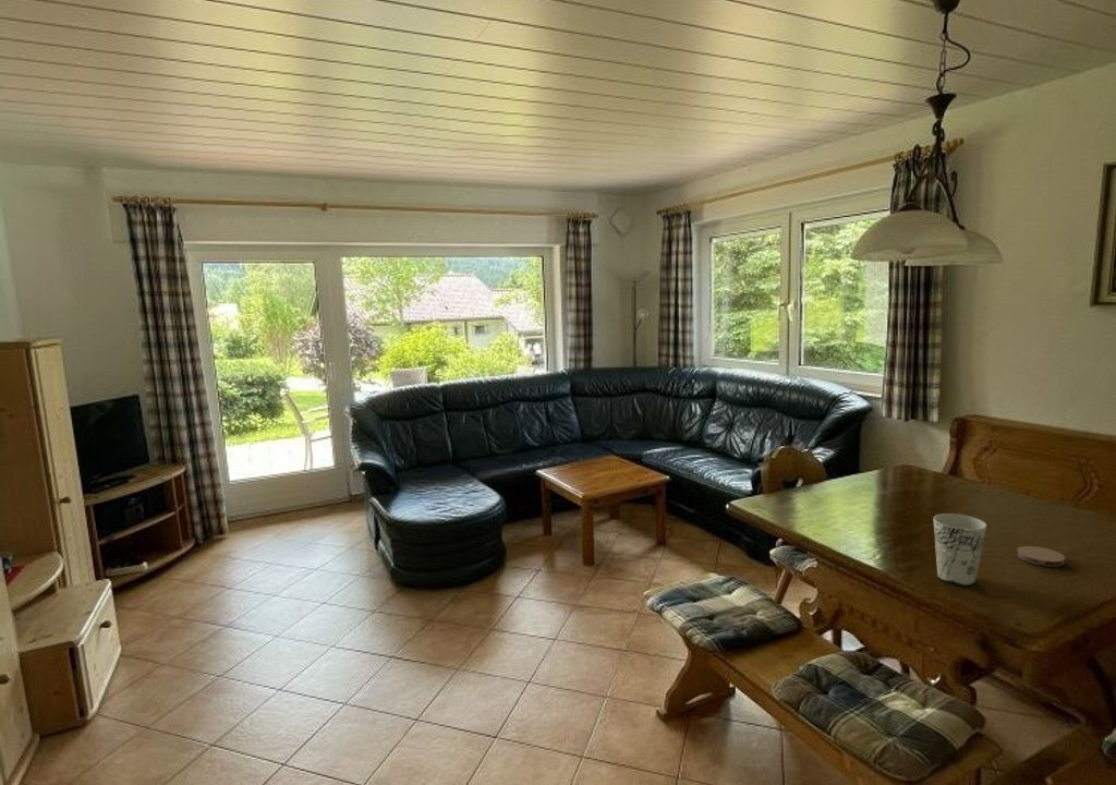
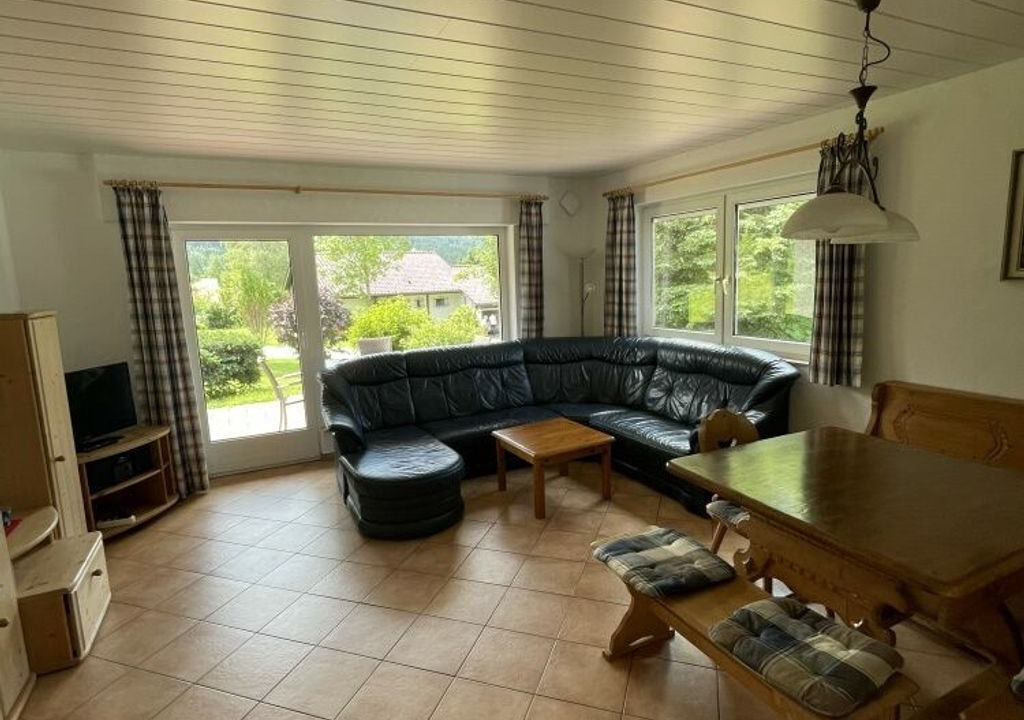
- cup [932,512,987,587]
- coaster [1016,545,1066,568]
